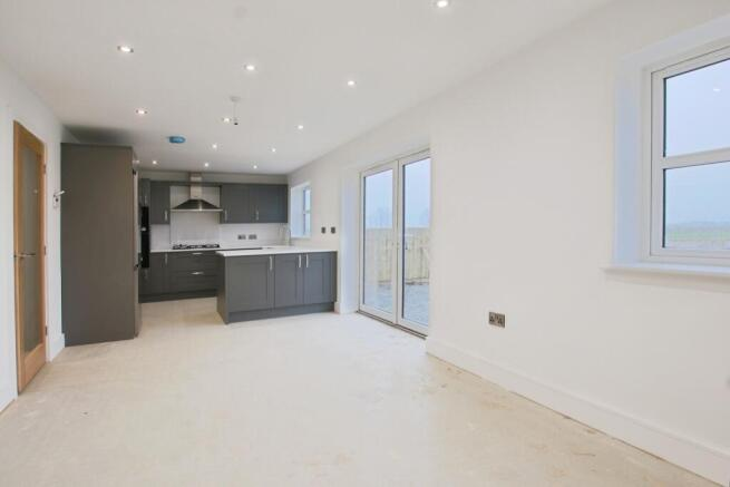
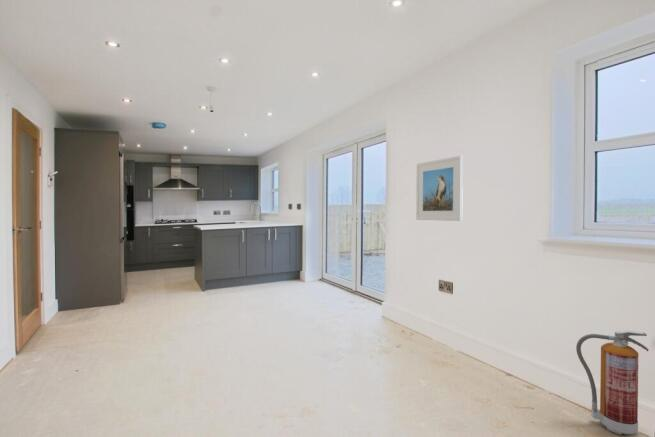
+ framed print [415,155,464,222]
+ fire extinguisher [575,330,649,436]
